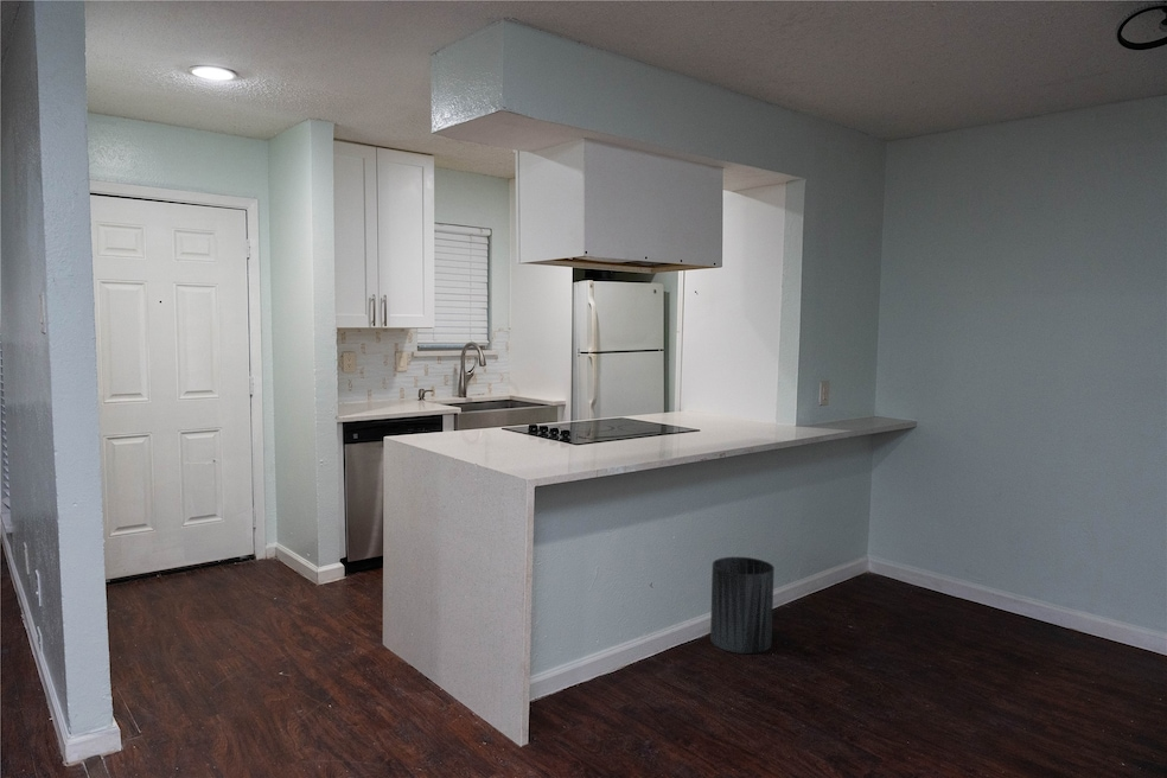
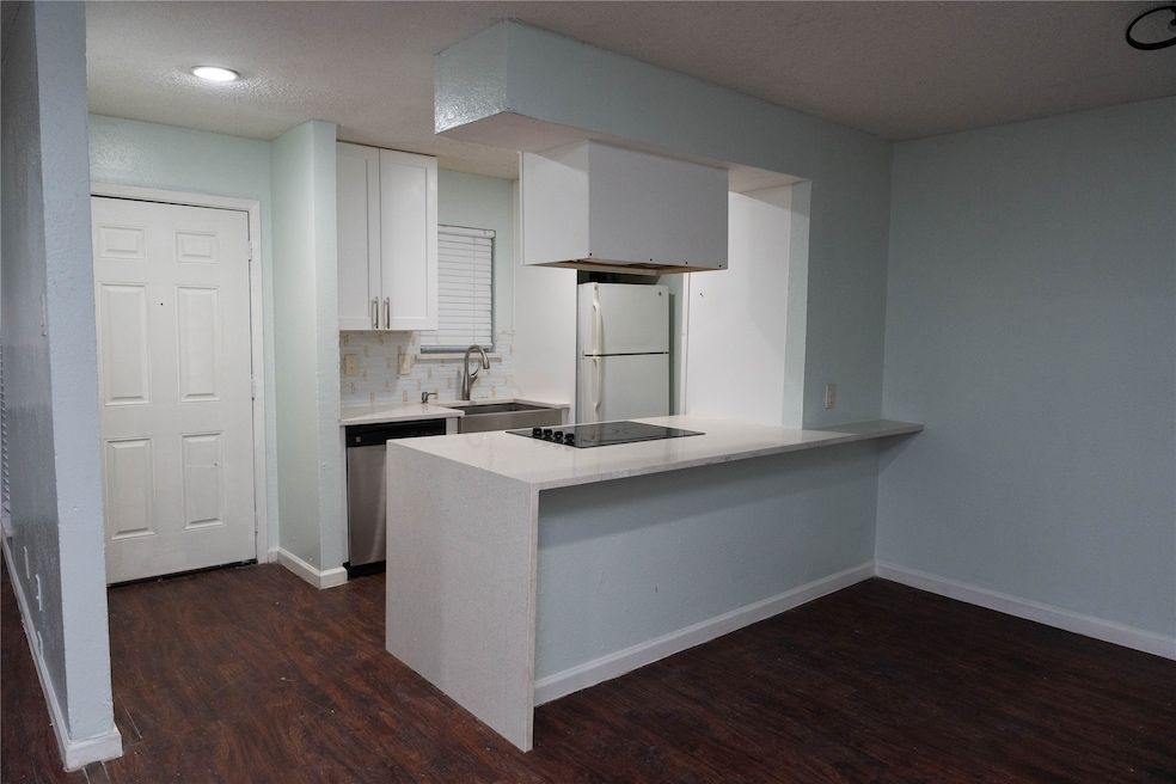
- trash can [709,556,776,655]
